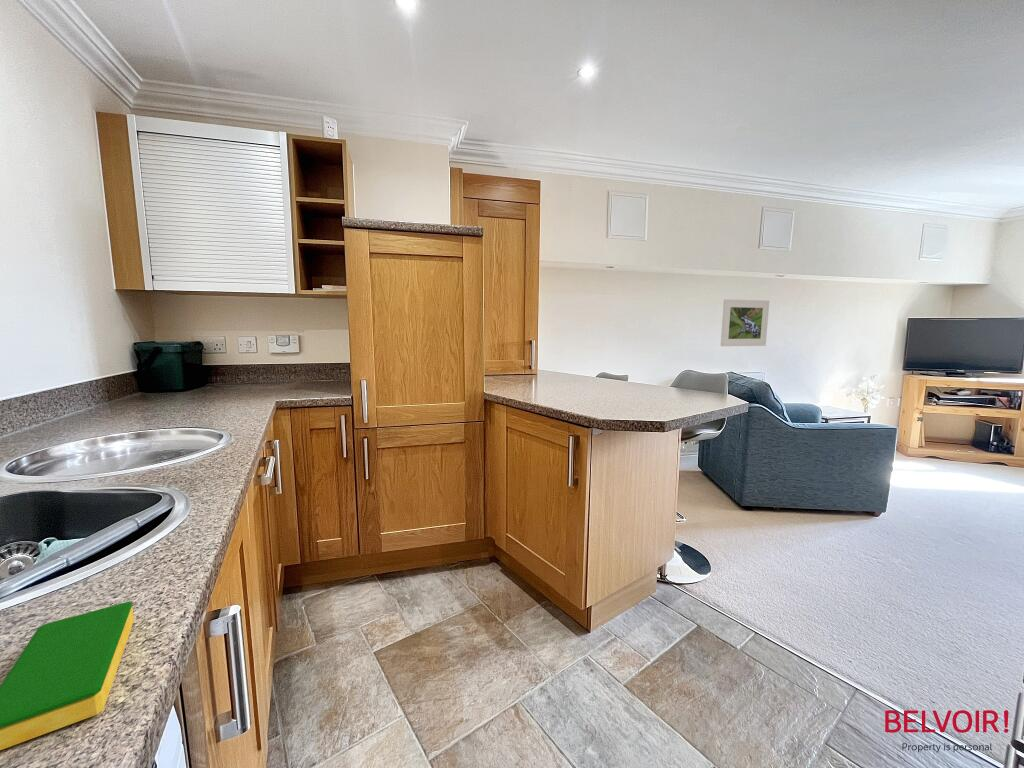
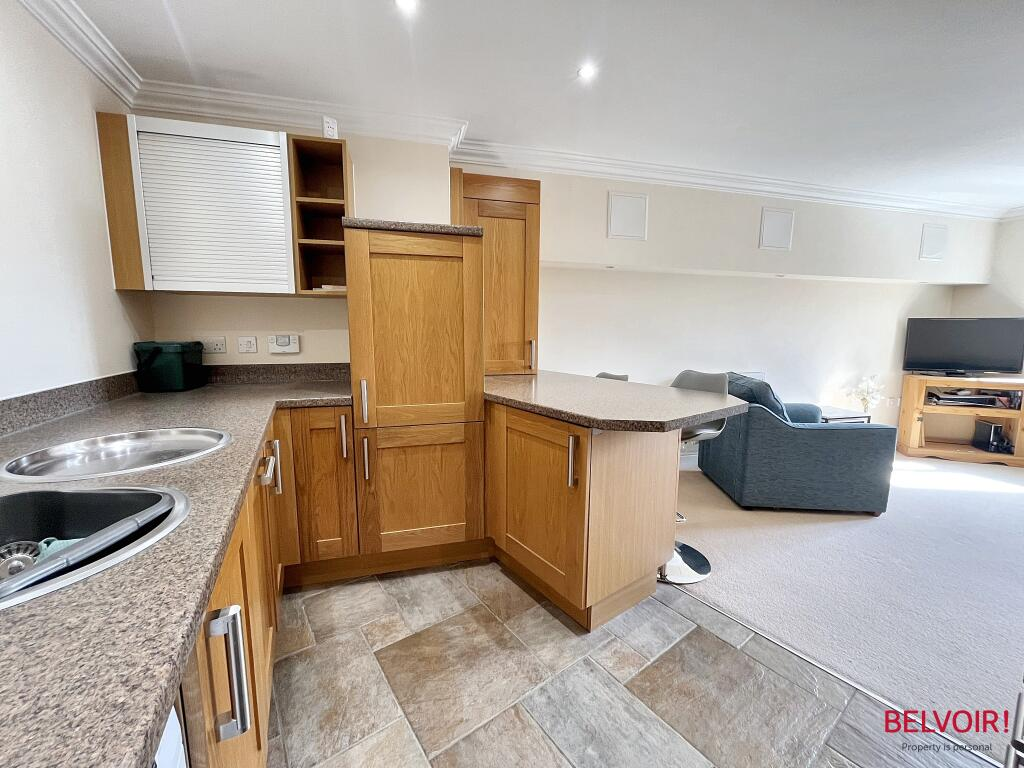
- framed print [720,298,770,347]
- dish sponge [0,601,135,751]
